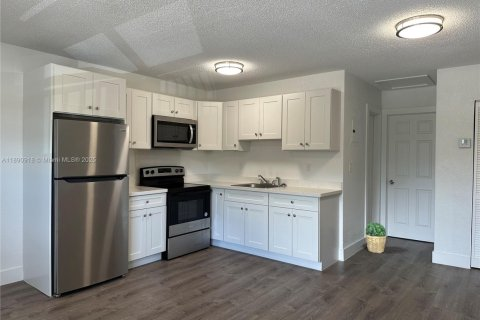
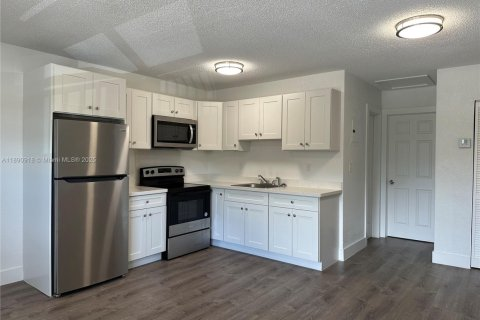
- potted plant [364,221,387,254]
